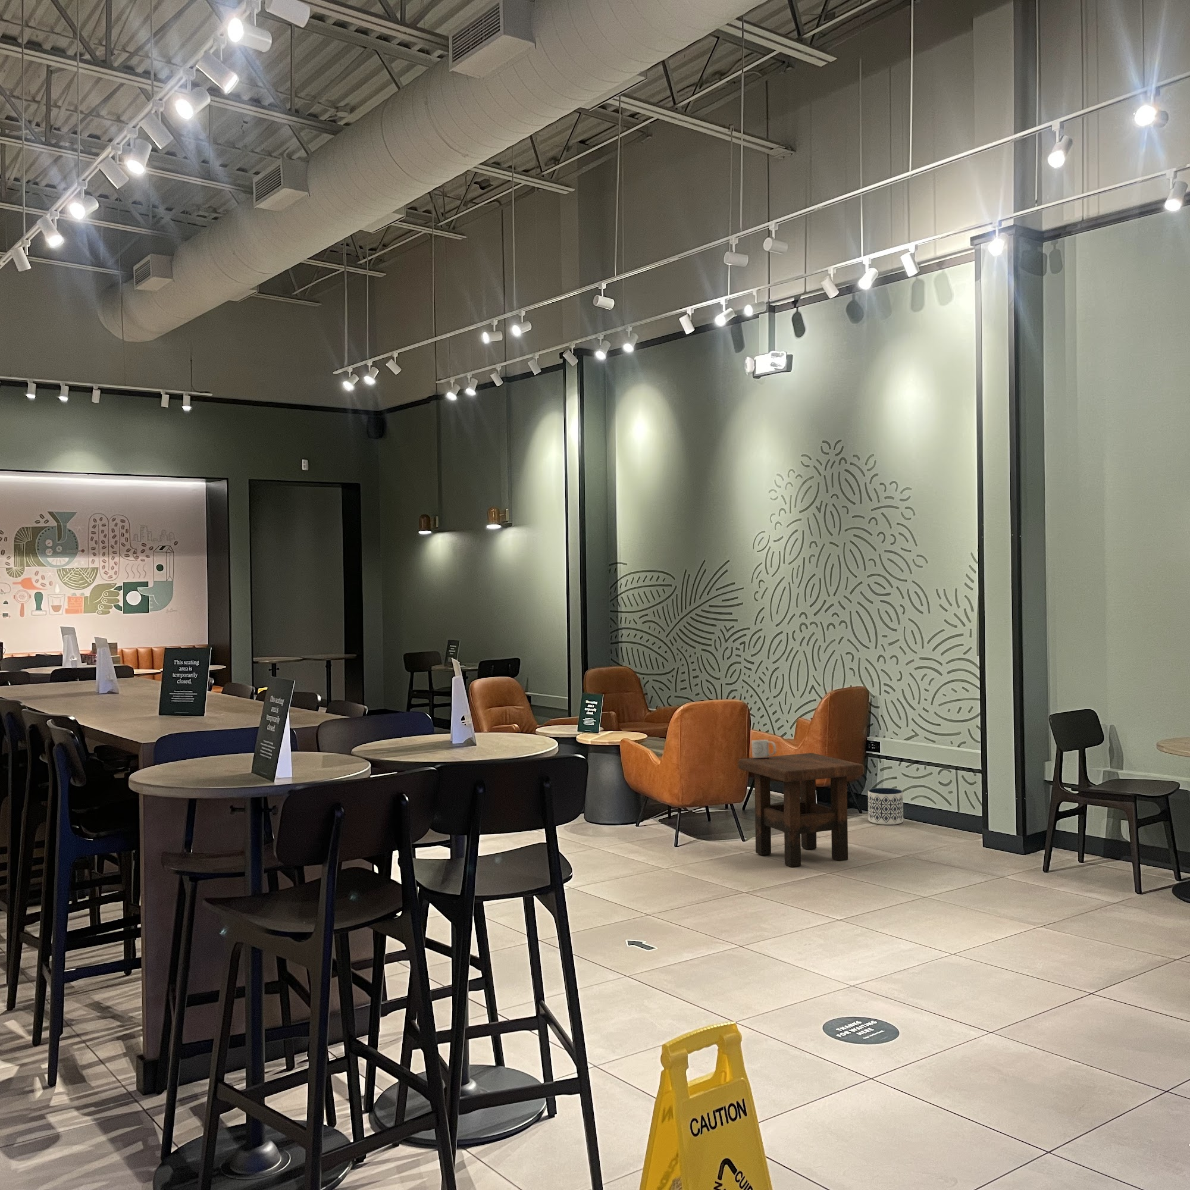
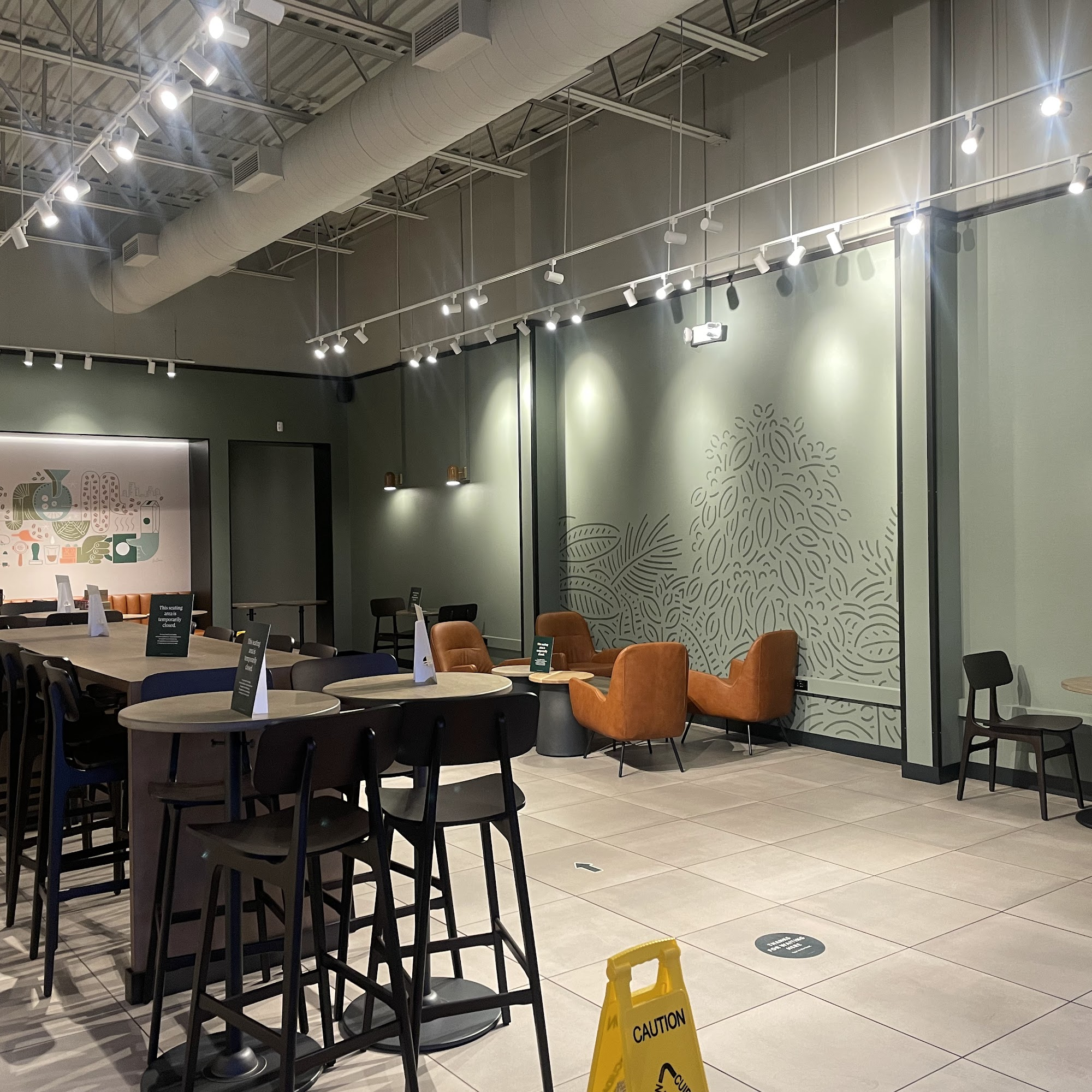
- side table [738,753,864,867]
- planter [867,787,903,825]
- mug [751,739,777,758]
